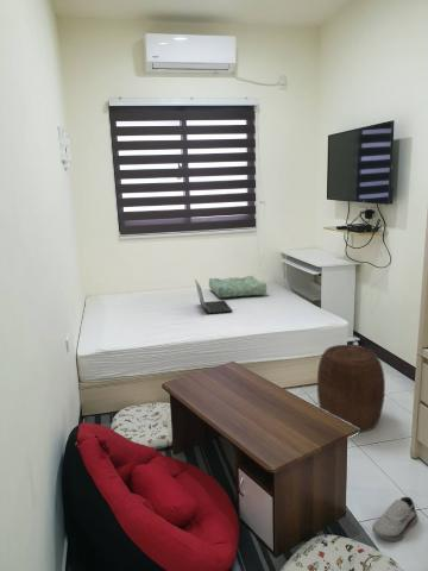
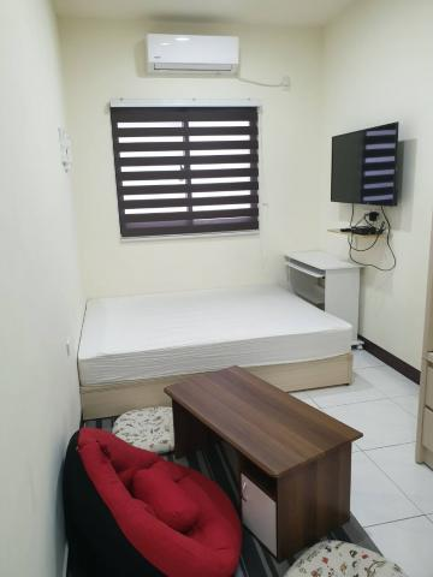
- laptop computer [194,278,233,315]
- stool [316,344,386,433]
- shoe [371,496,418,542]
- seat cushion [208,275,268,299]
